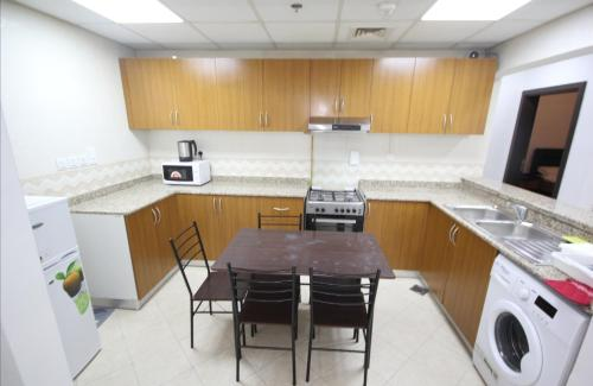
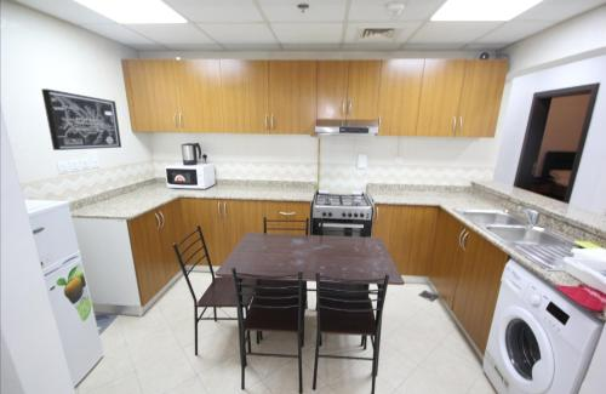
+ wall art [40,87,122,152]
